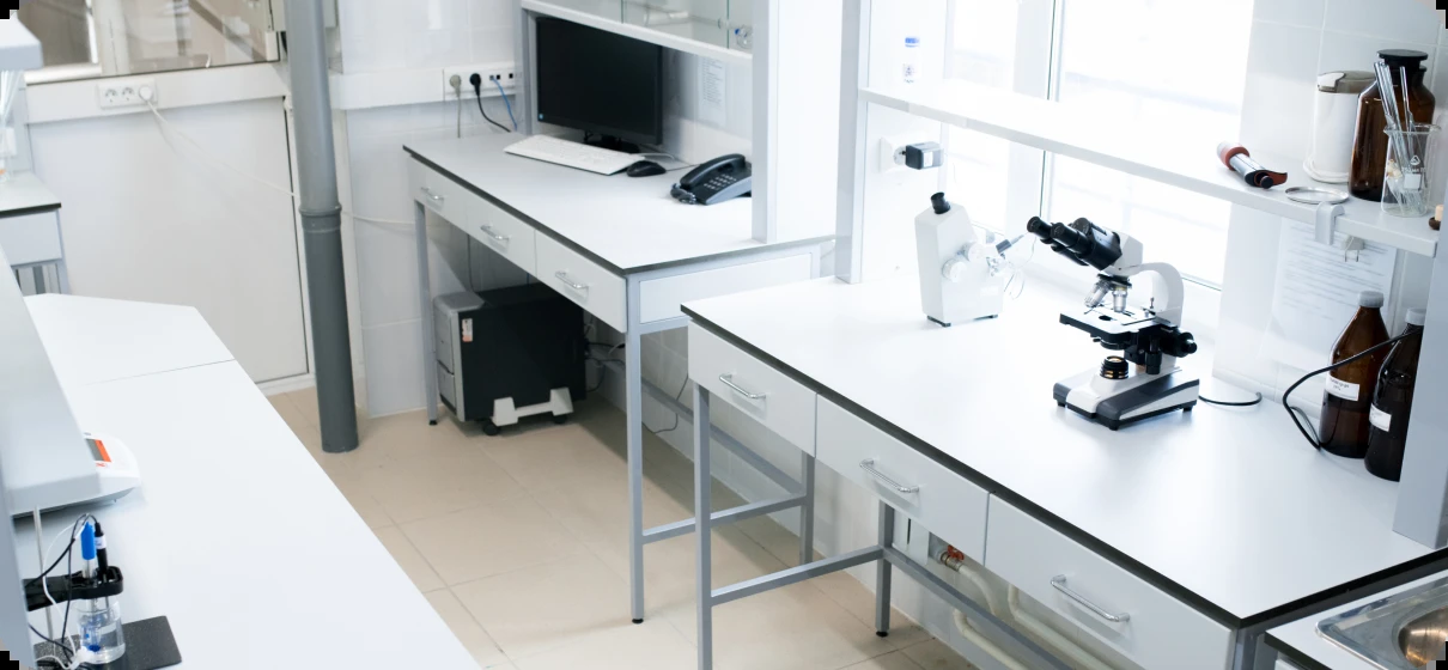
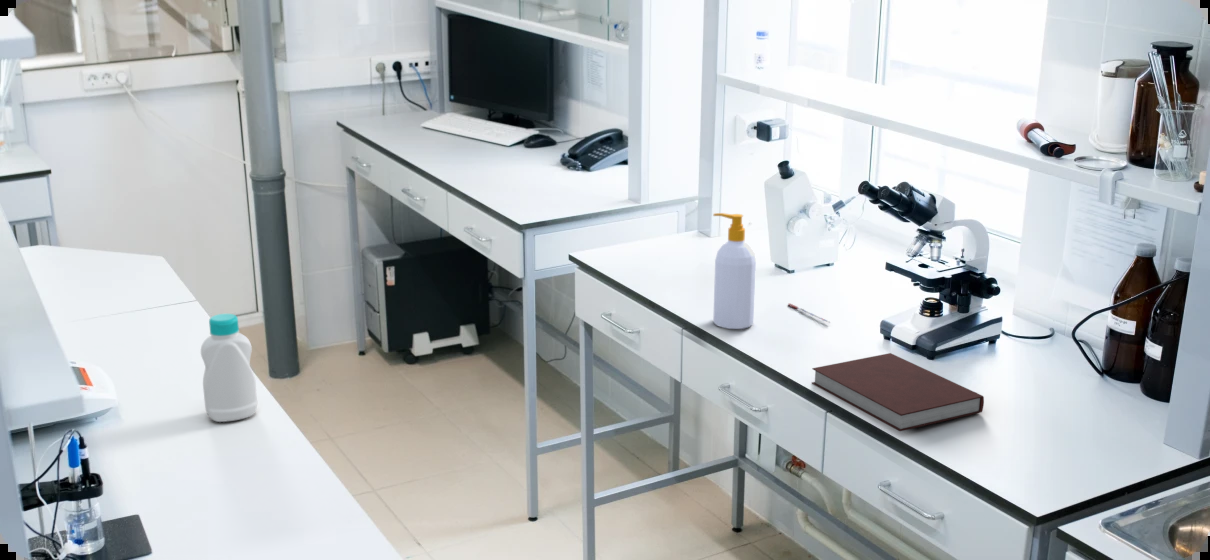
+ pen [787,303,831,324]
+ bottle [200,313,258,423]
+ notebook [811,352,985,432]
+ soap bottle [712,212,757,330]
